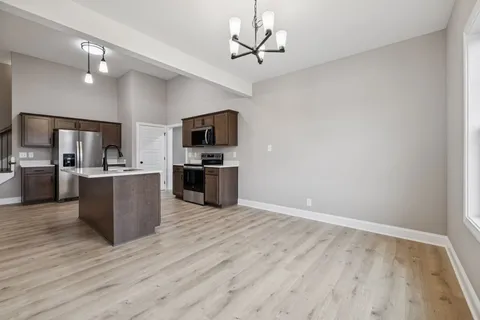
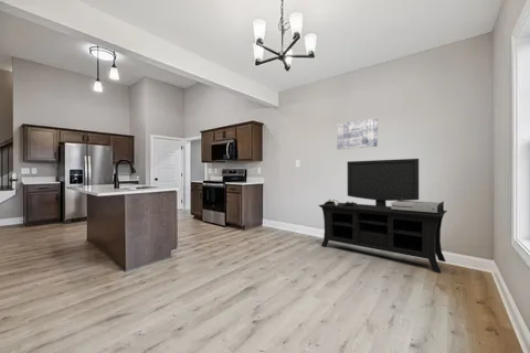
+ media console [318,158,448,274]
+ wall art [336,117,379,150]
